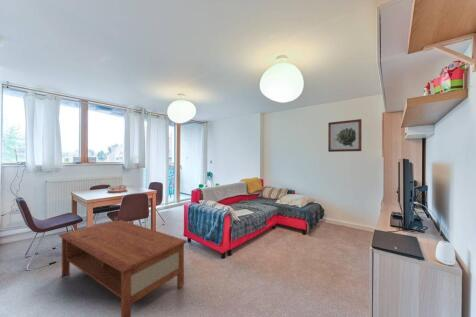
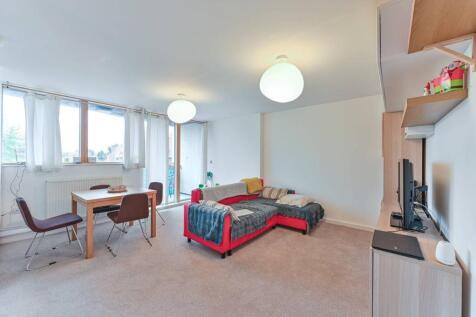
- coffee table [58,219,188,317]
- wall art [327,118,363,153]
